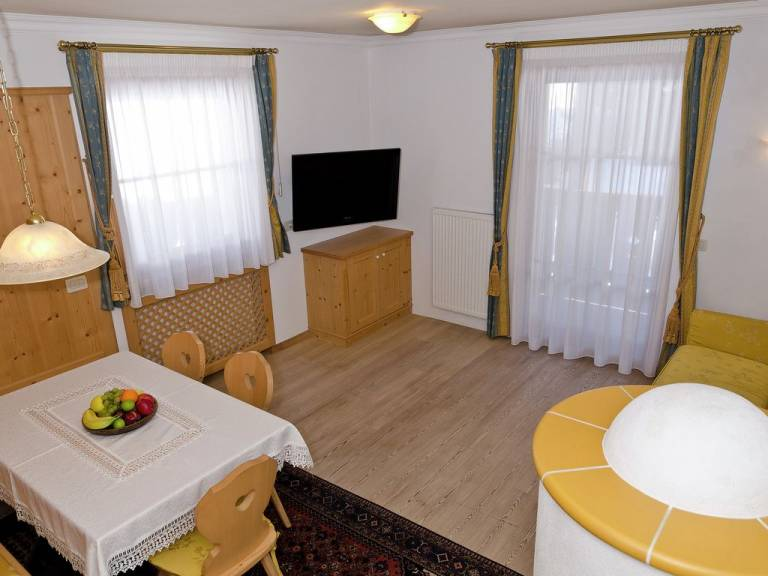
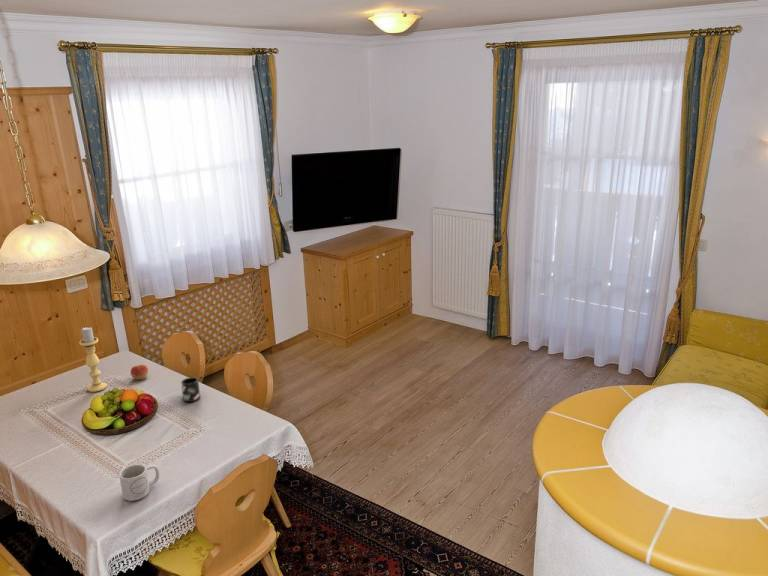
+ mug [180,376,201,403]
+ candle holder [78,326,108,393]
+ mug [118,464,160,502]
+ apple [130,363,149,381]
